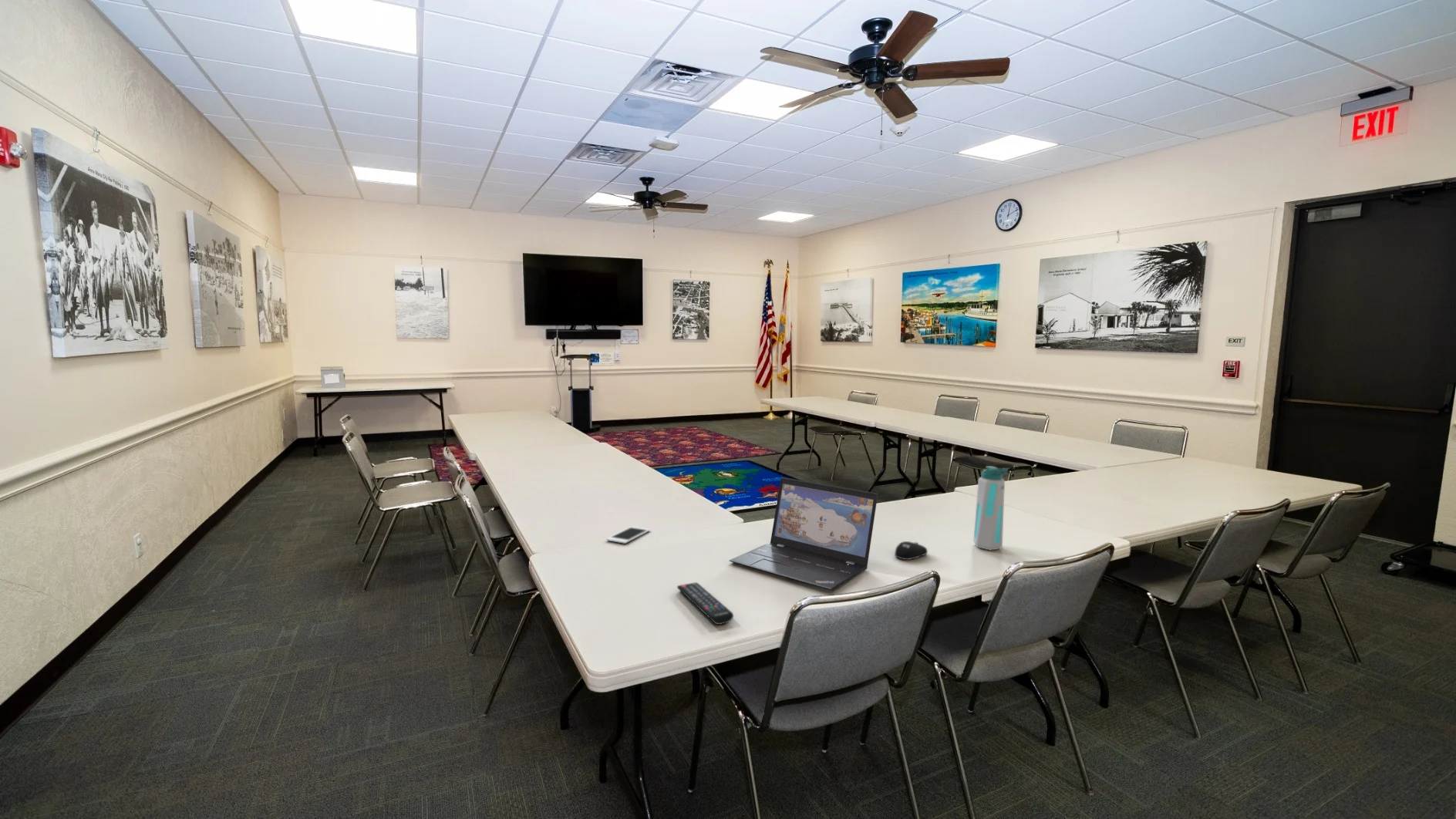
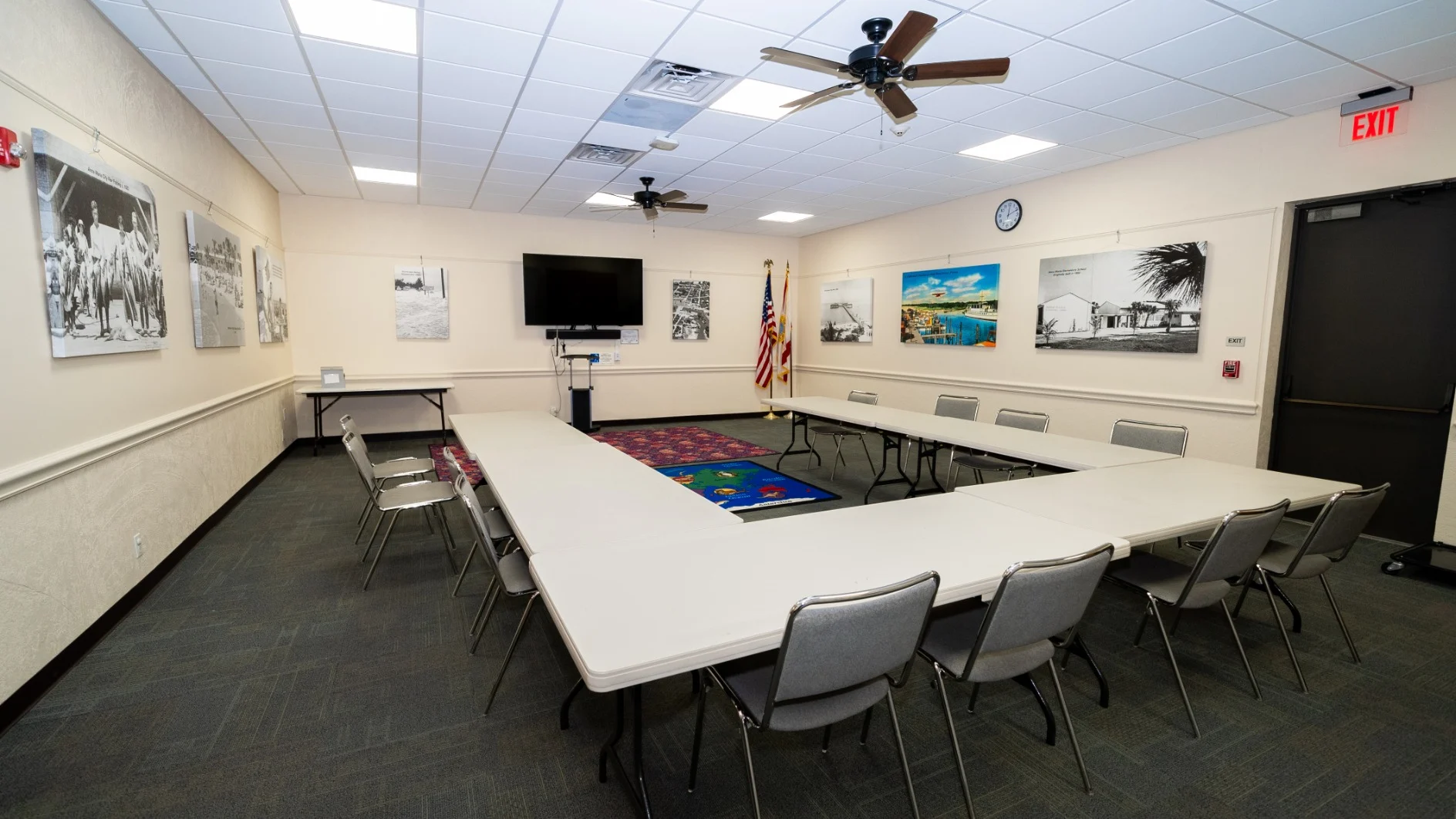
- computer mouse [894,541,929,561]
- remote control [676,581,734,625]
- cell phone [605,526,651,544]
- laptop [729,477,878,591]
- water bottle [972,465,1009,551]
